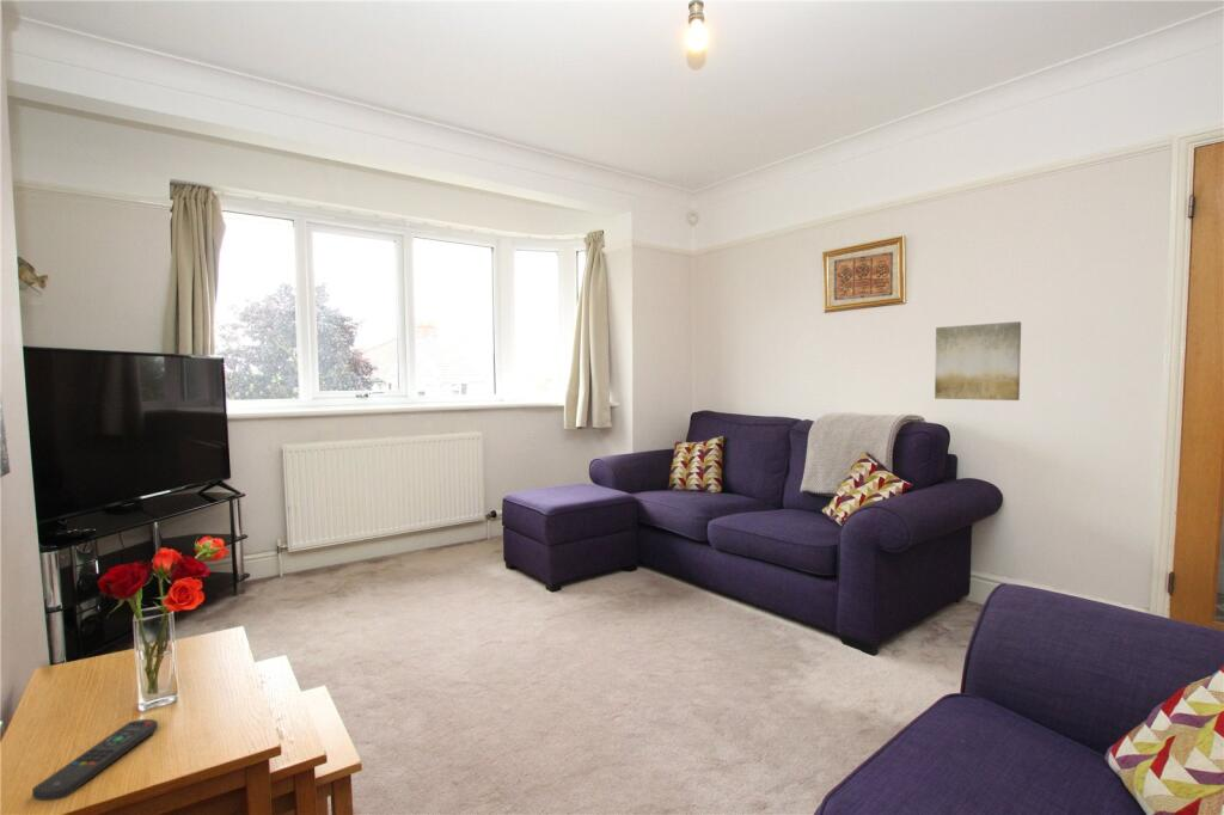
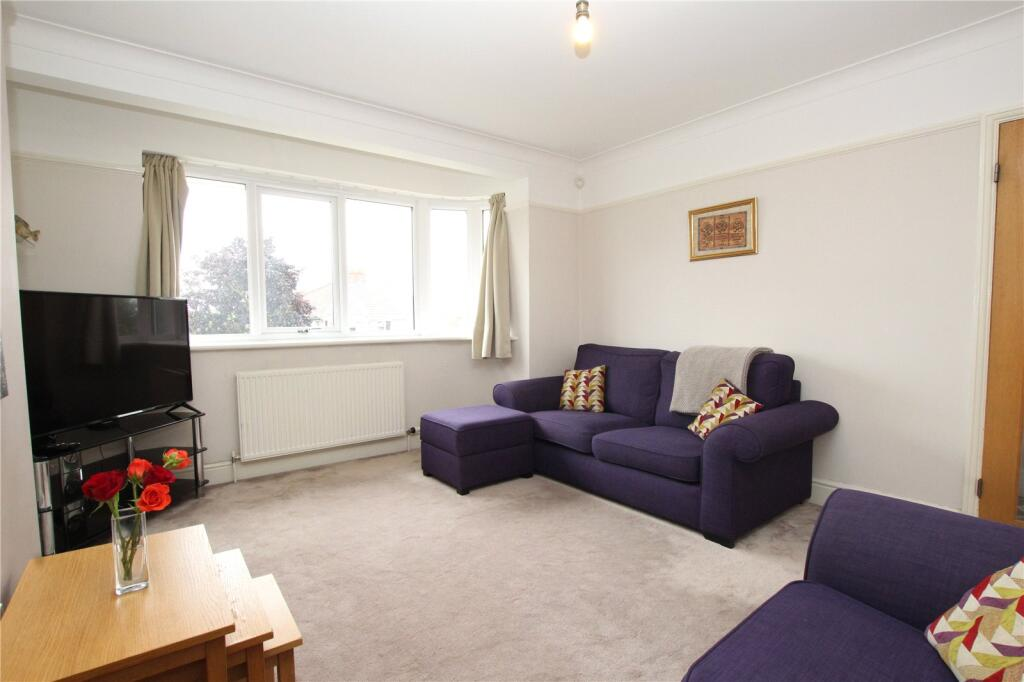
- wall art [934,320,1022,402]
- remote control [31,718,159,802]
